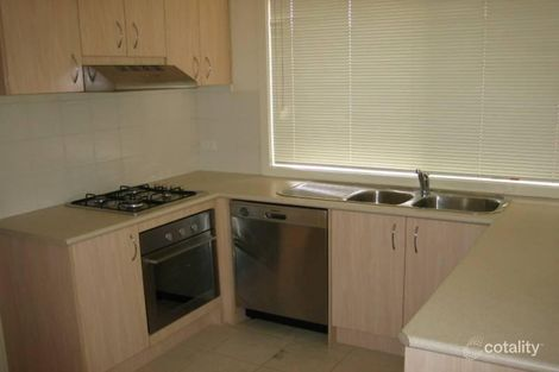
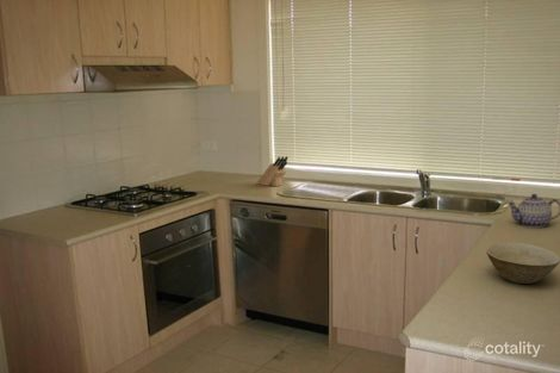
+ knife block [256,155,288,187]
+ bowl [485,242,560,285]
+ teapot [506,193,560,229]
